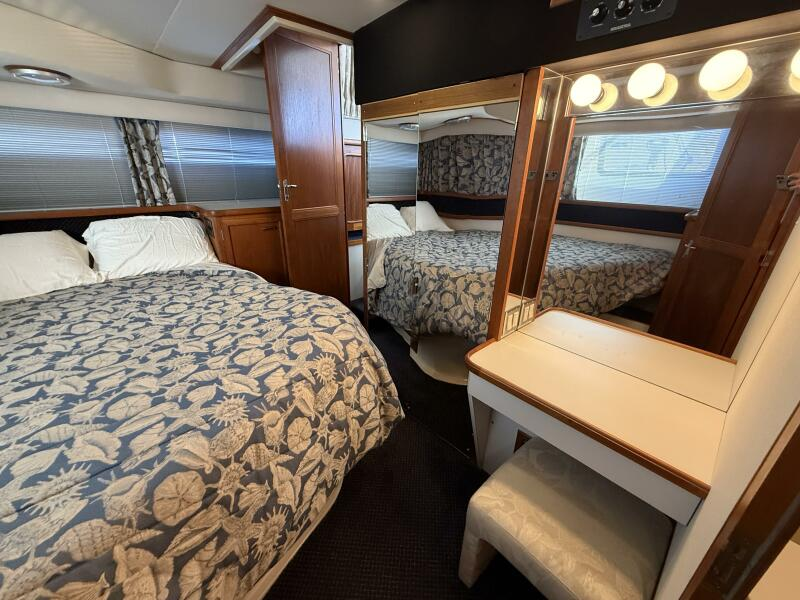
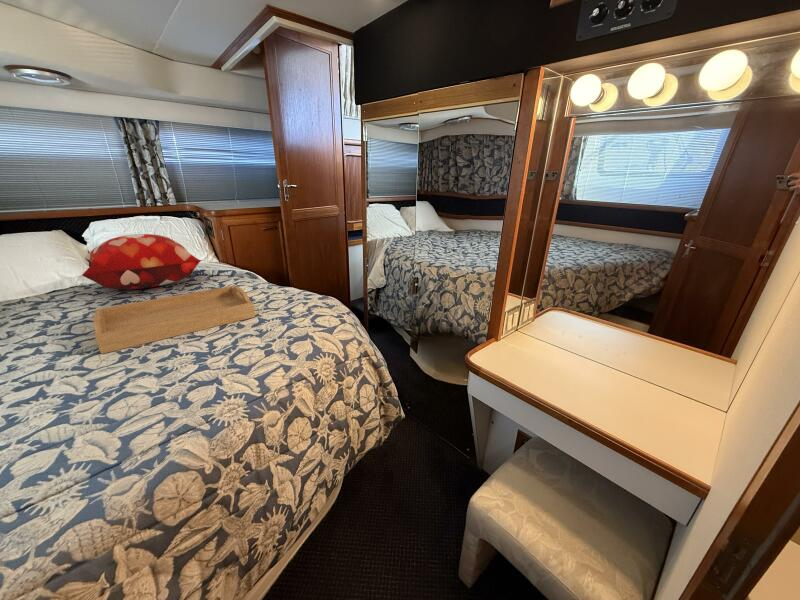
+ serving tray [93,285,256,355]
+ decorative pillow [81,233,203,290]
